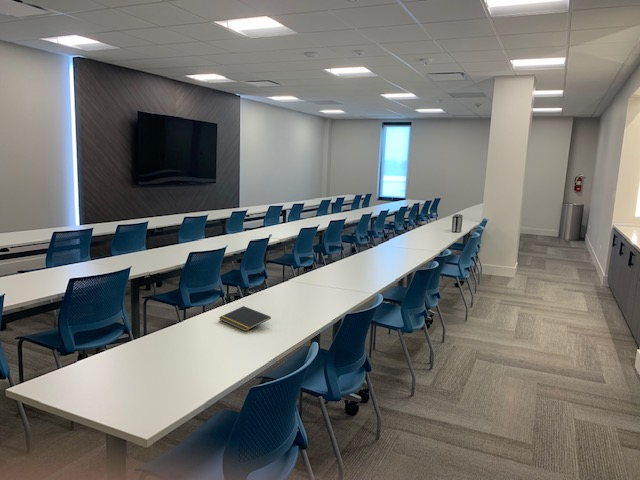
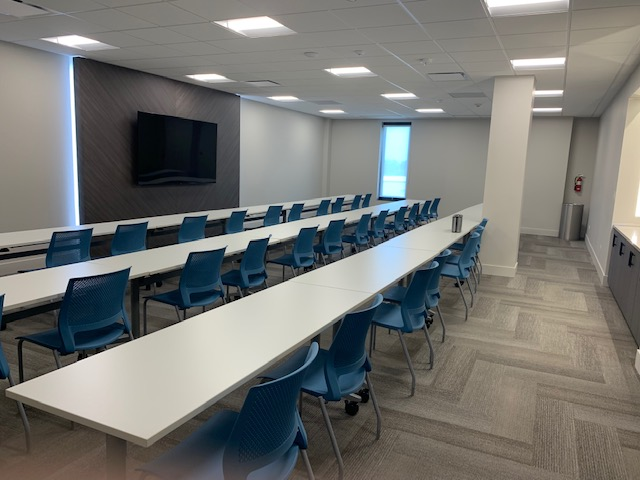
- notepad [218,305,272,332]
